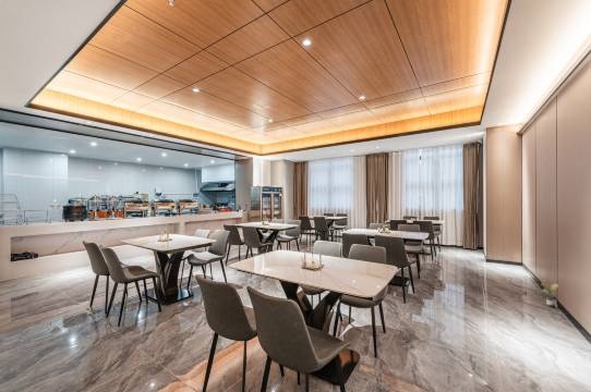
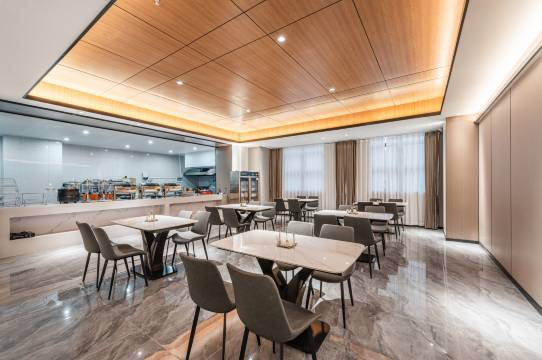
- potted plant [536,282,560,309]
